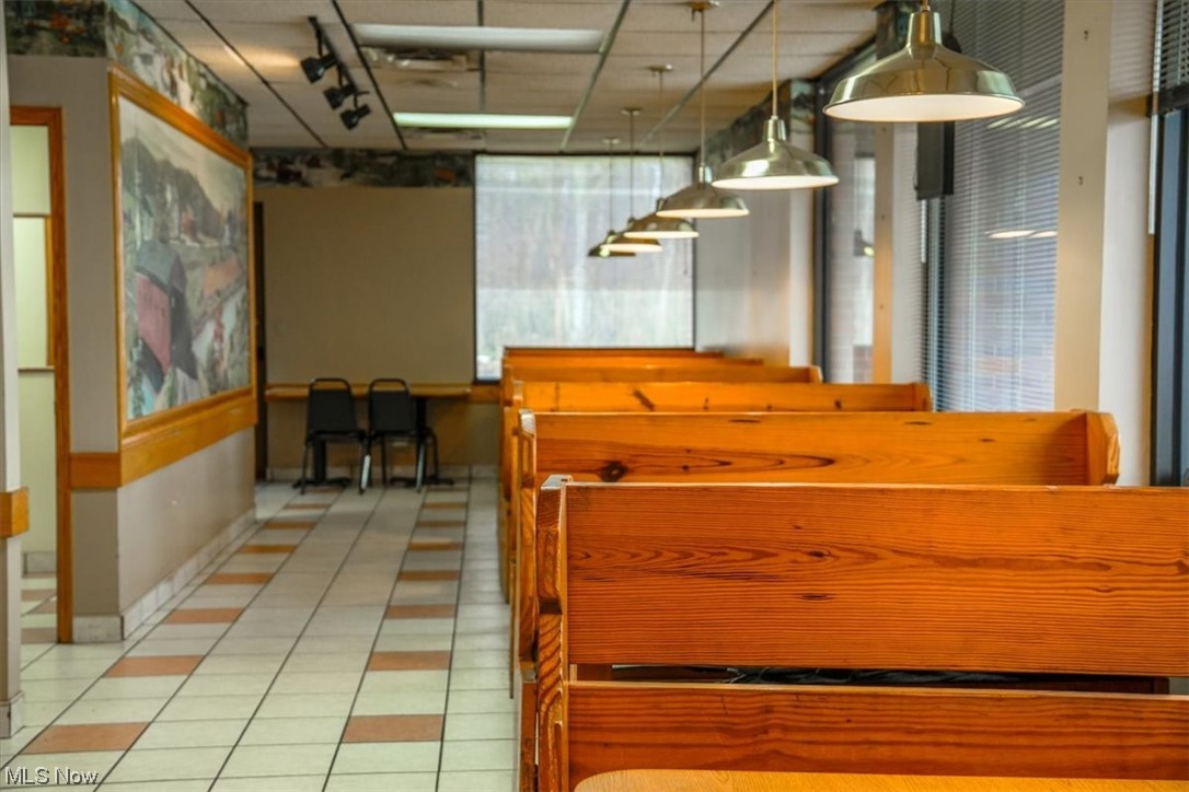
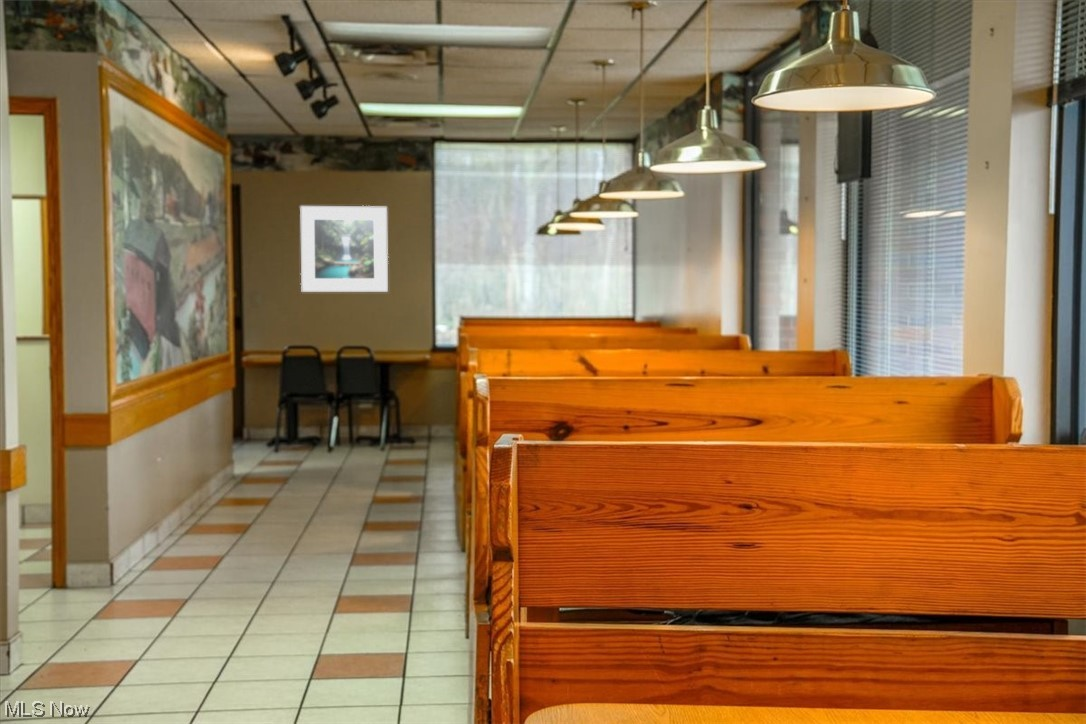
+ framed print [299,205,389,293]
